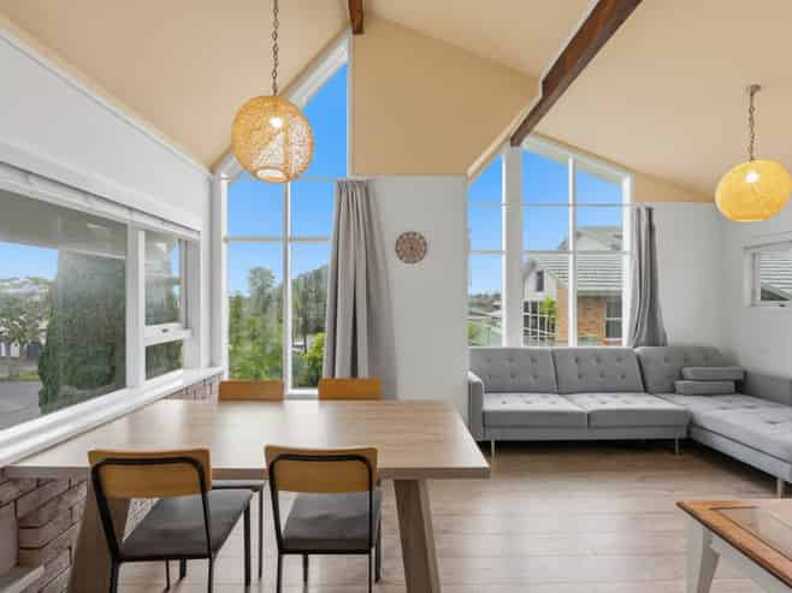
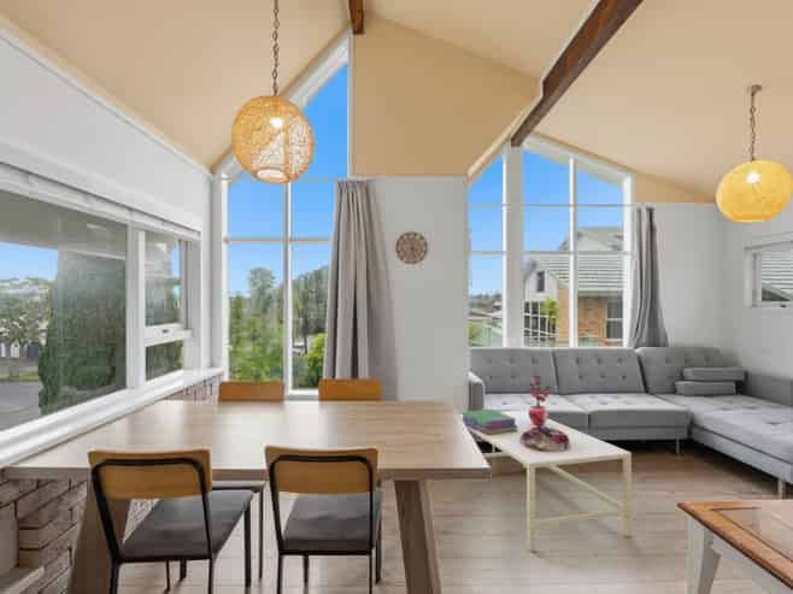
+ coffee table [459,408,634,552]
+ stack of books [462,408,518,435]
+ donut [519,425,571,452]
+ potted plant [523,375,552,425]
